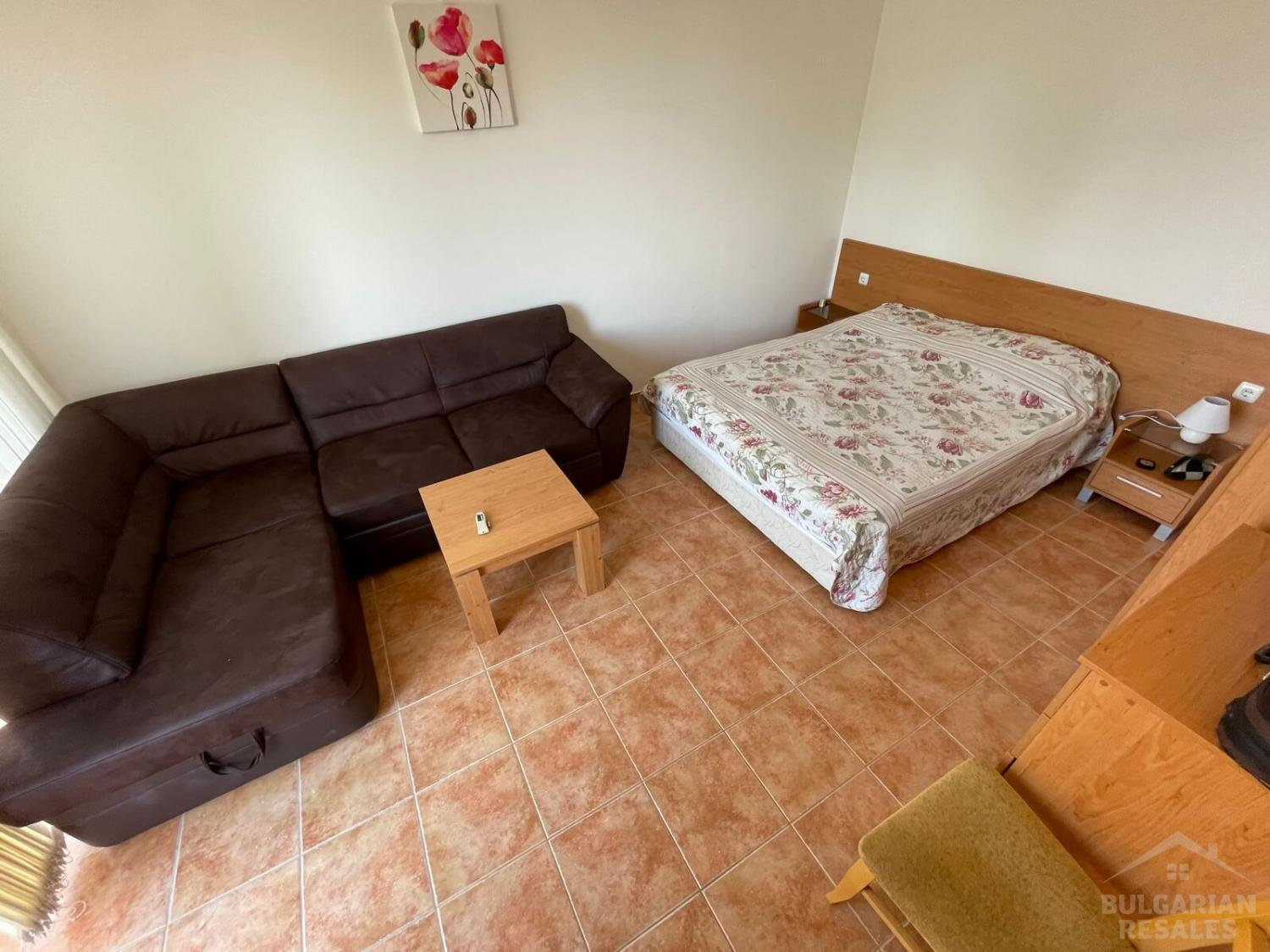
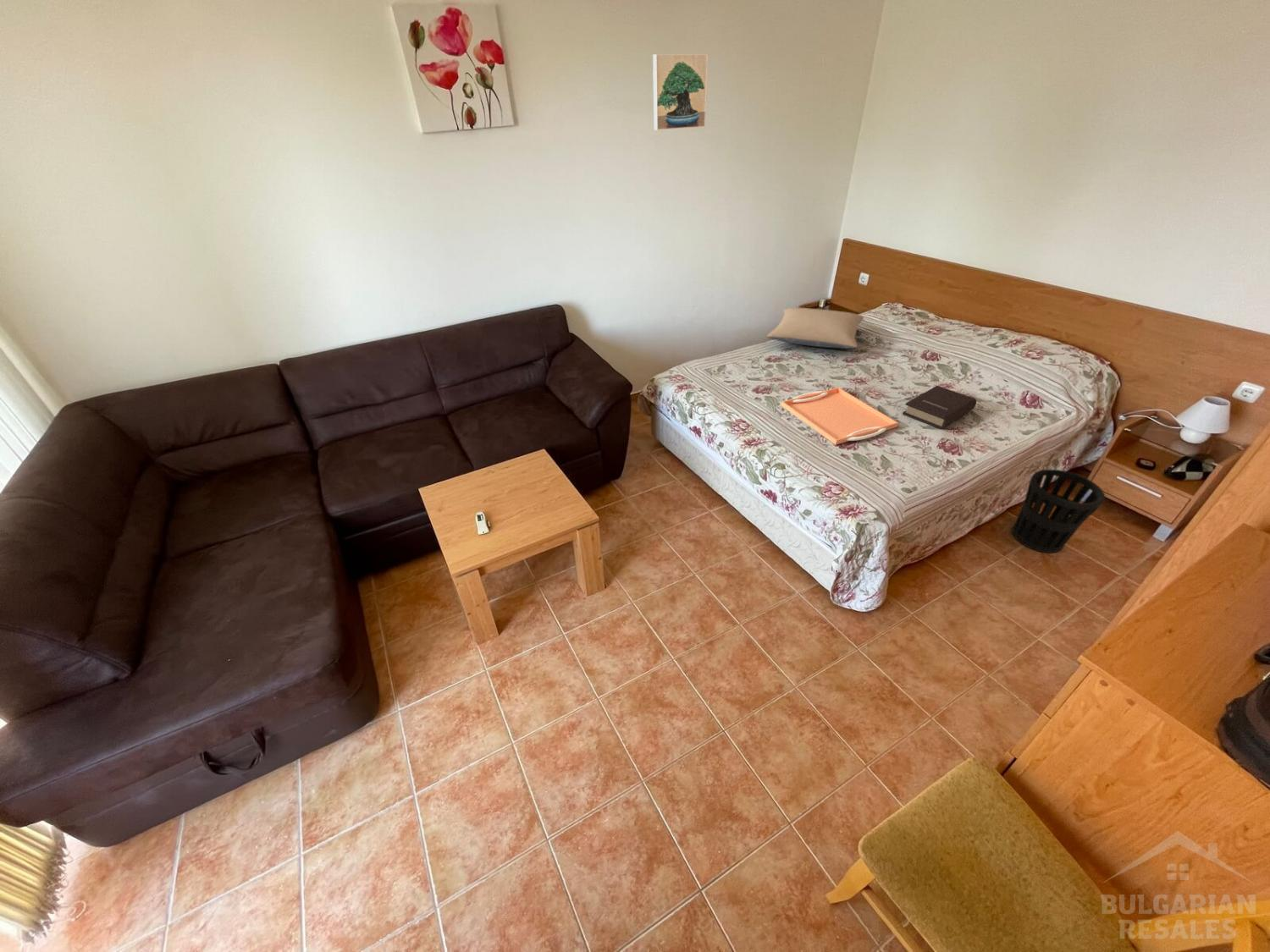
+ wastebasket [1011,469,1106,554]
+ pillow [766,307,864,349]
+ serving tray [781,387,899,446]
+ book [902,385,977,430]
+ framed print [652,53,709,131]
